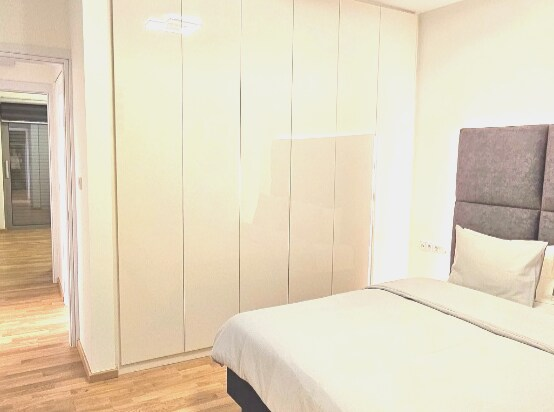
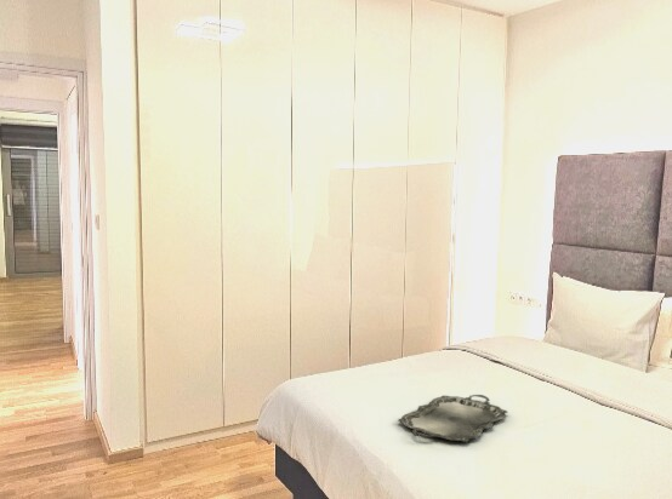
+ serving tray [397,394,508,443]
